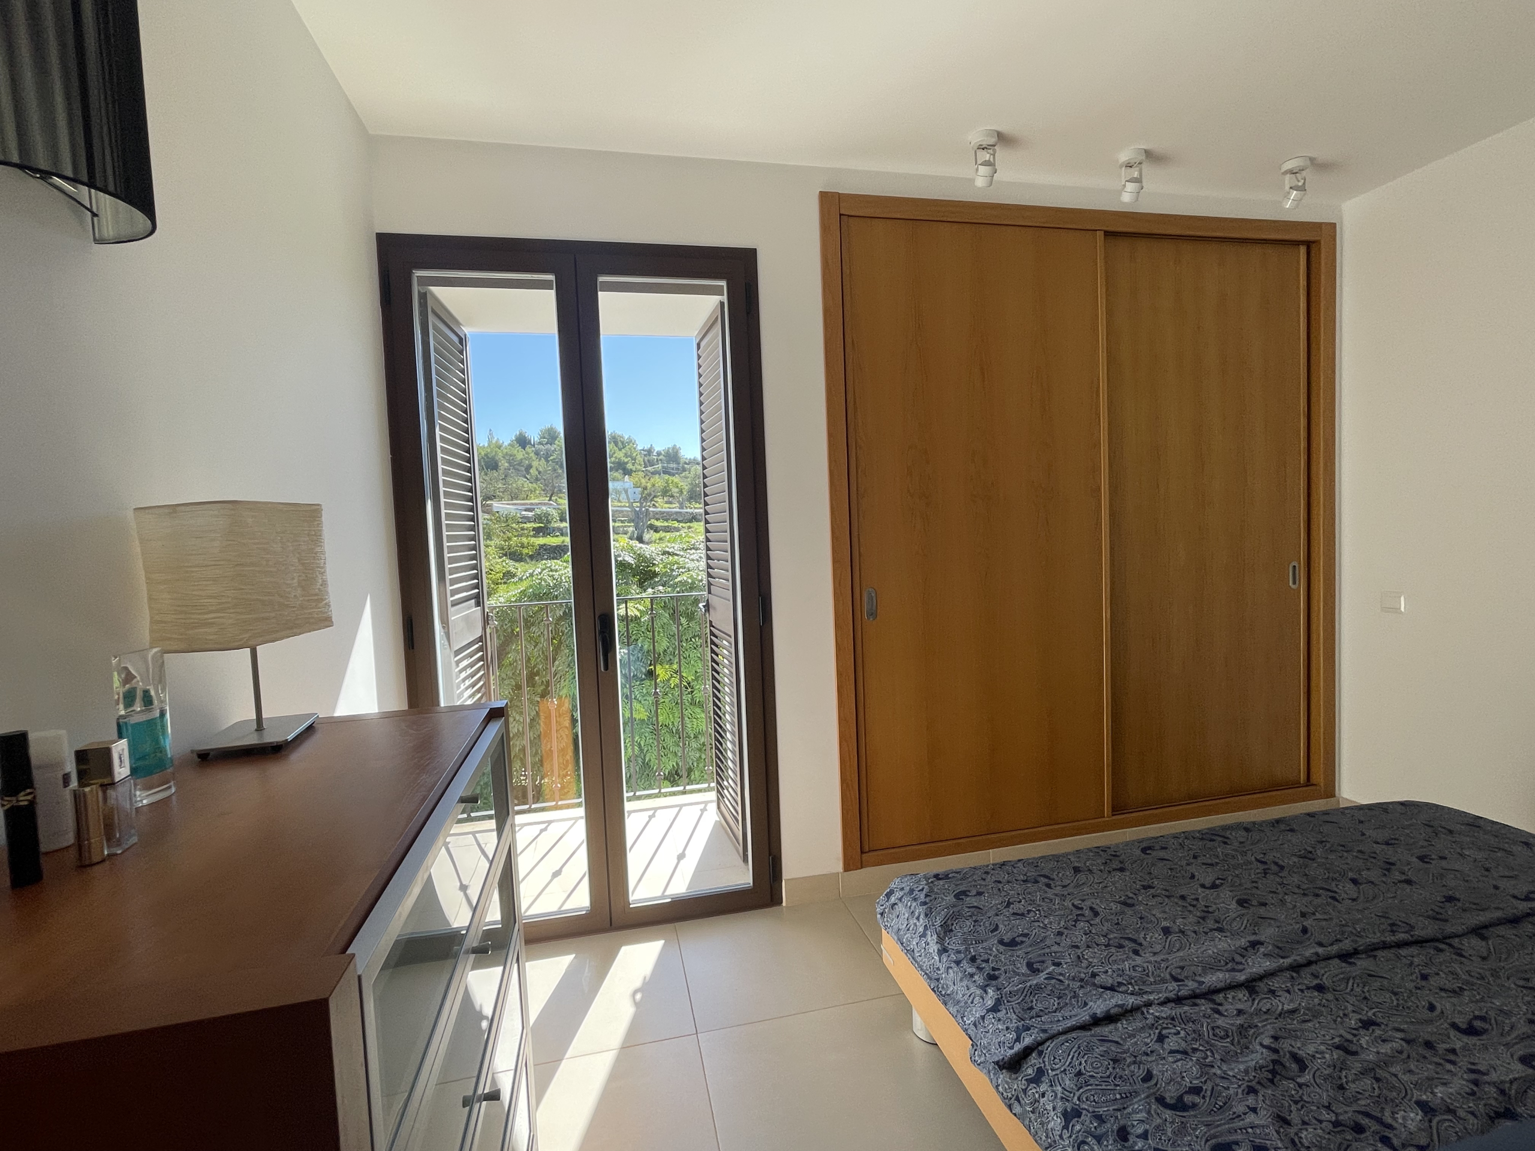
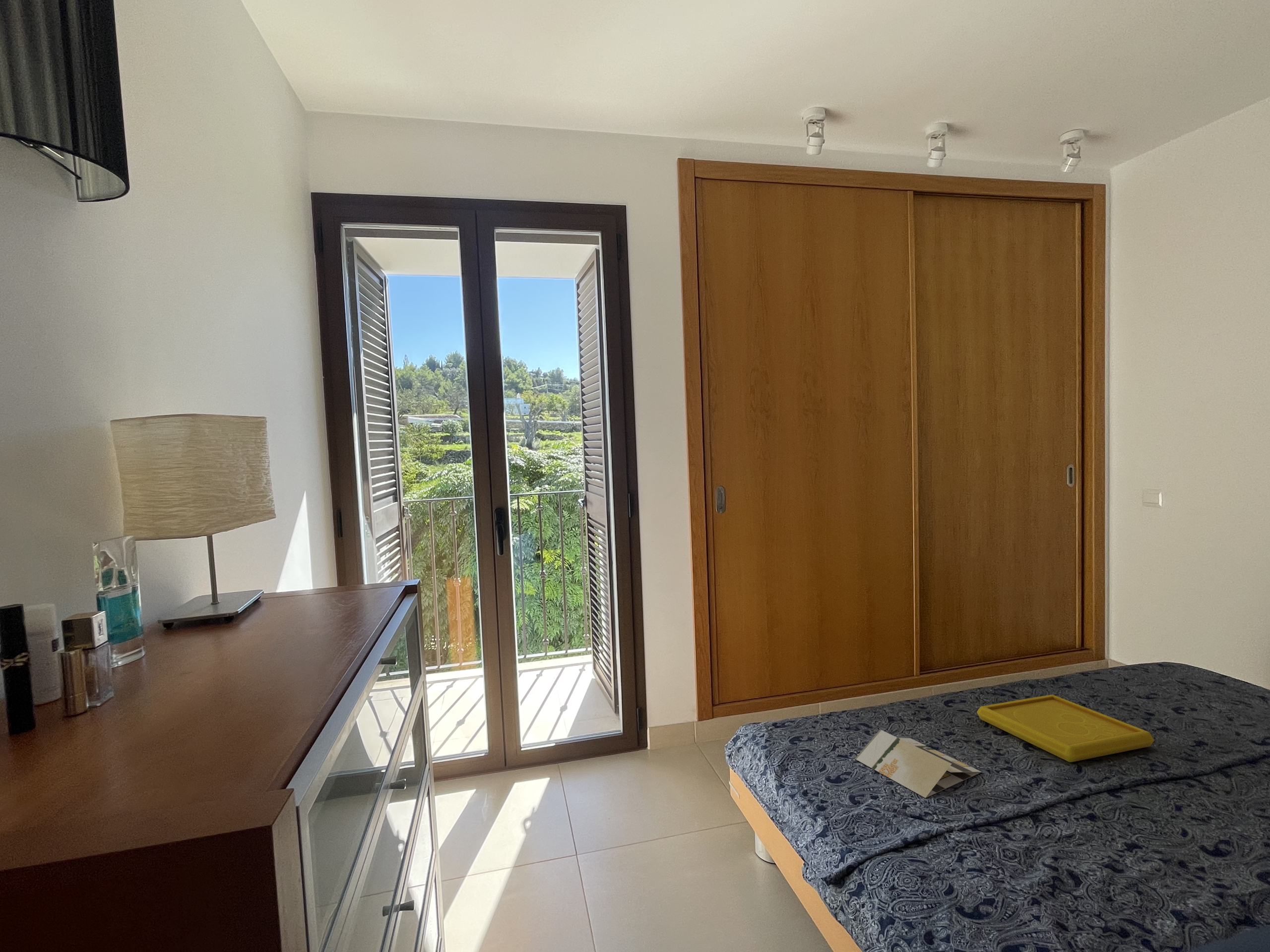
+ brochure [854,729,982,798]
+ serving tray [977,694,1154,763]
